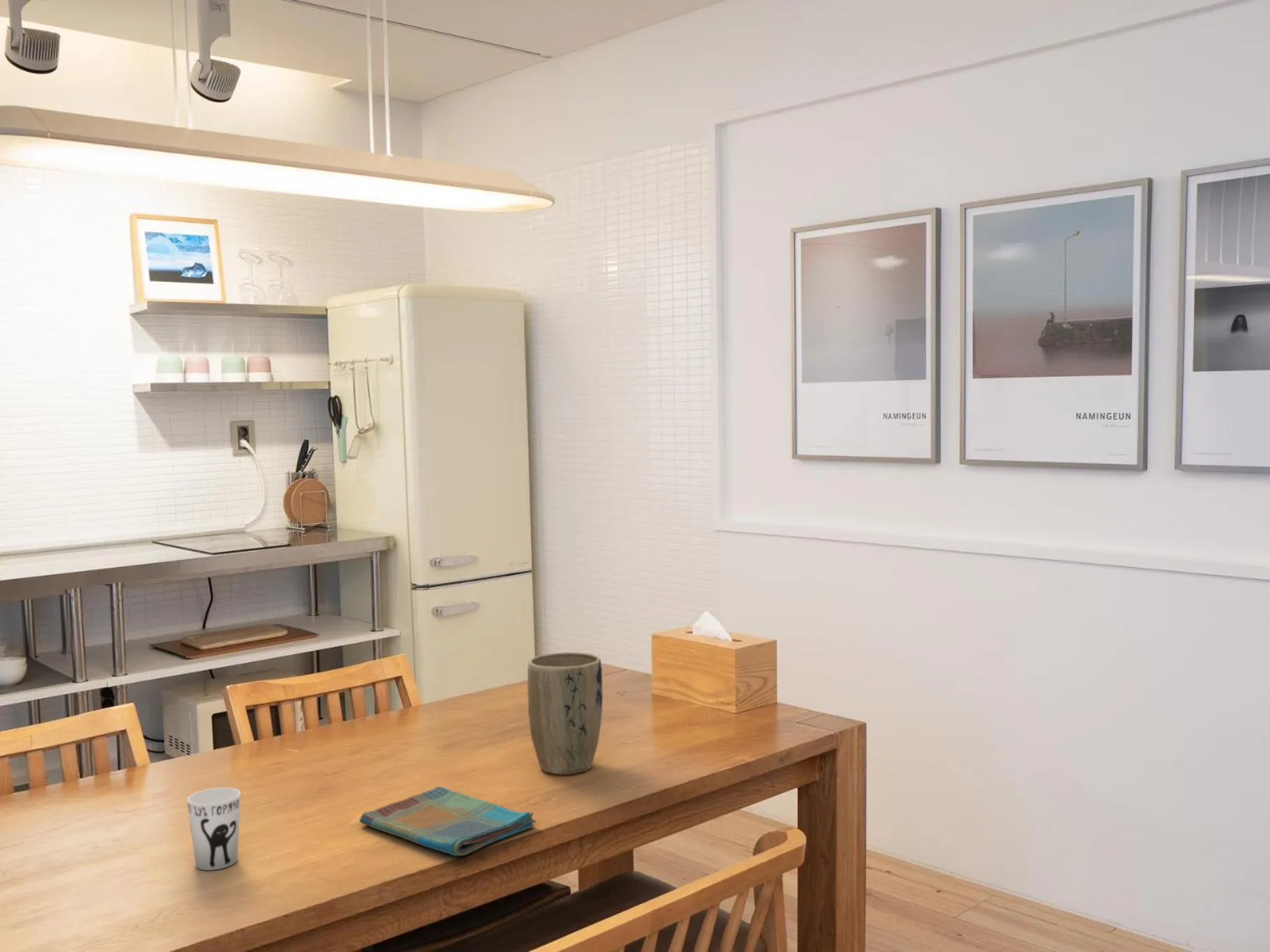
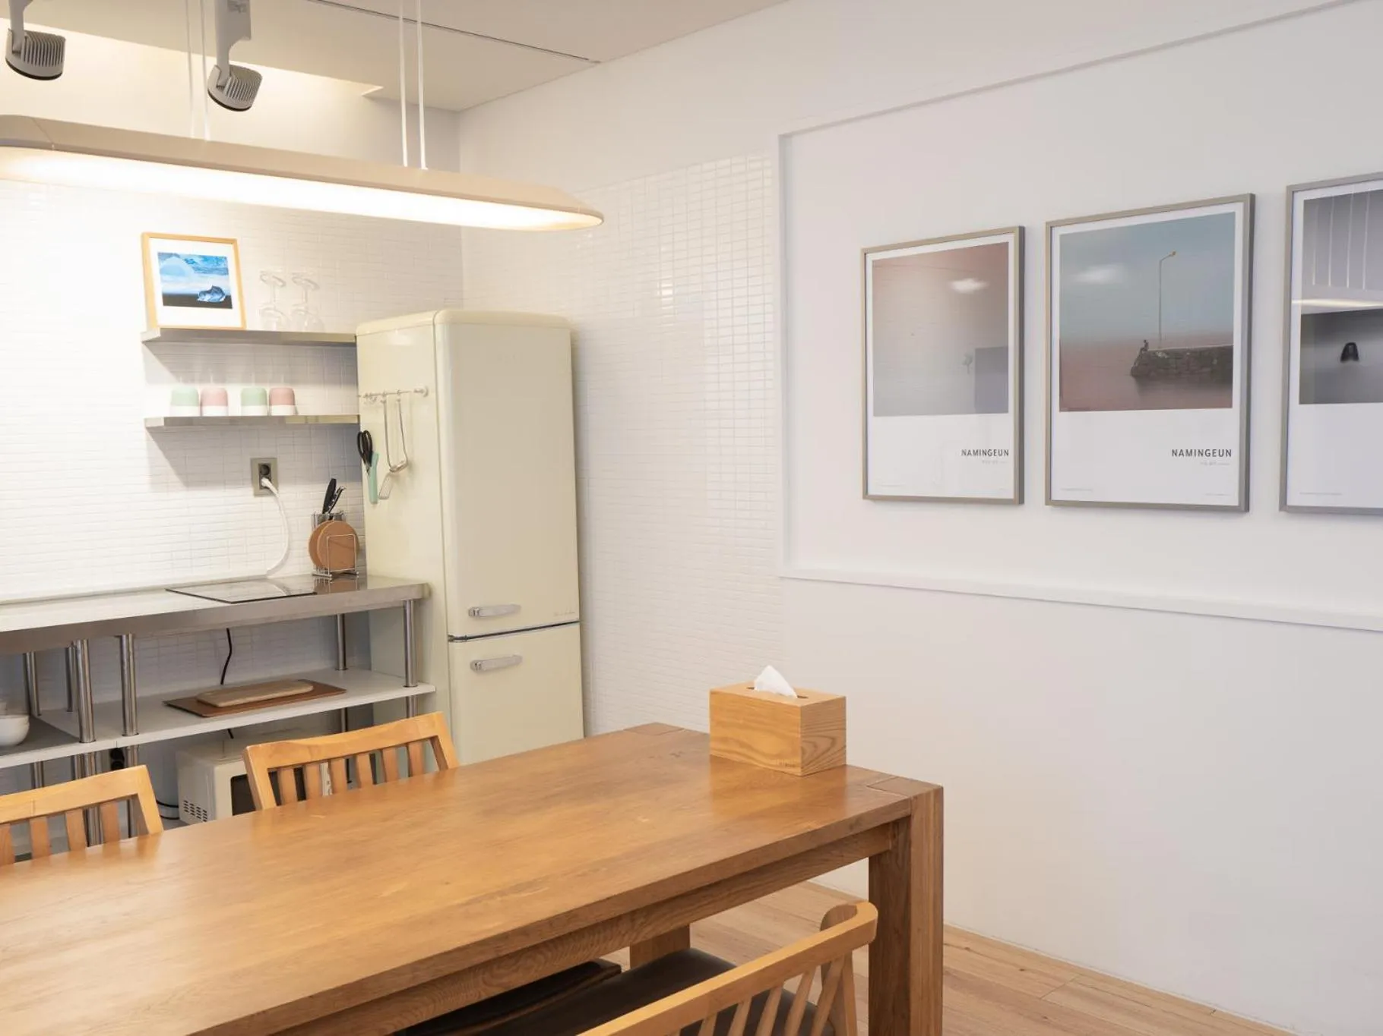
- cup [186,787,241,871]
- dish towel [359,786,537,856]
- plant pot [527,651,604,776]
